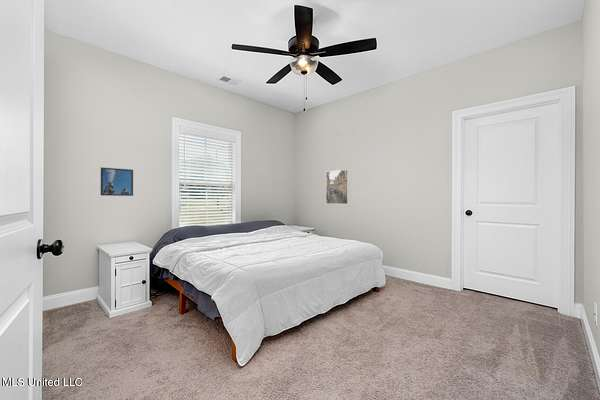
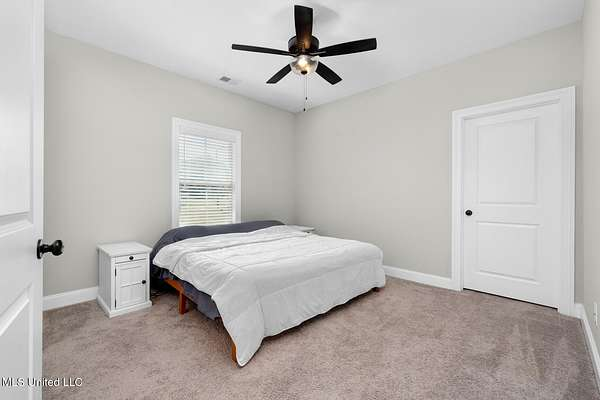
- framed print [325,169,350,205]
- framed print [100,167,134,197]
